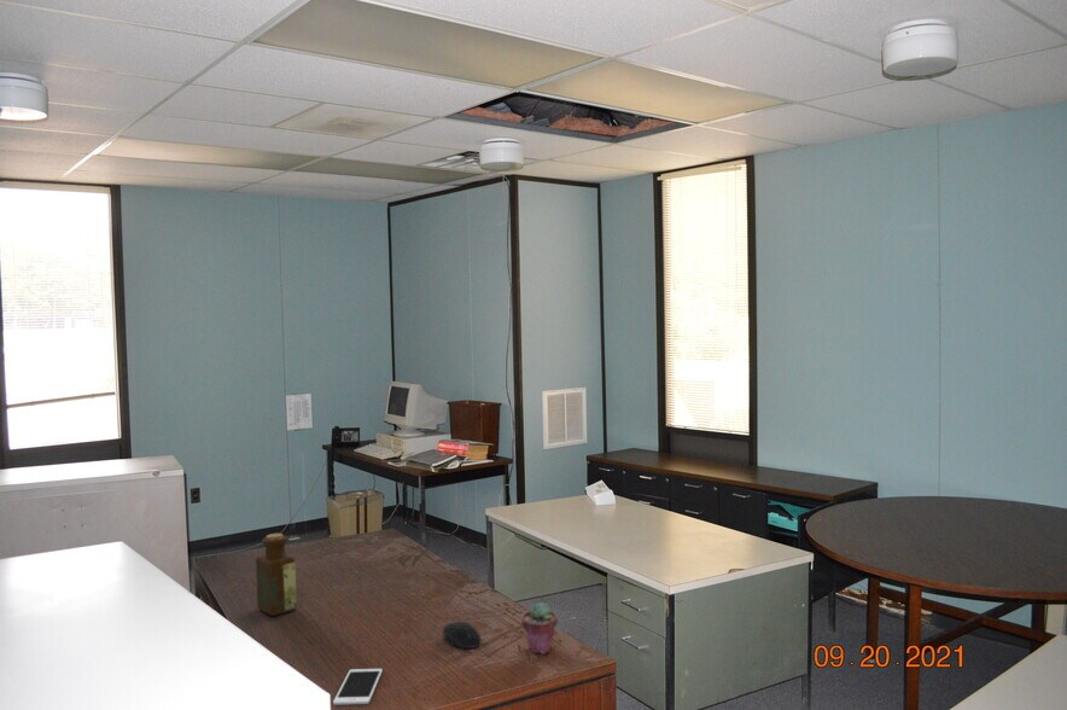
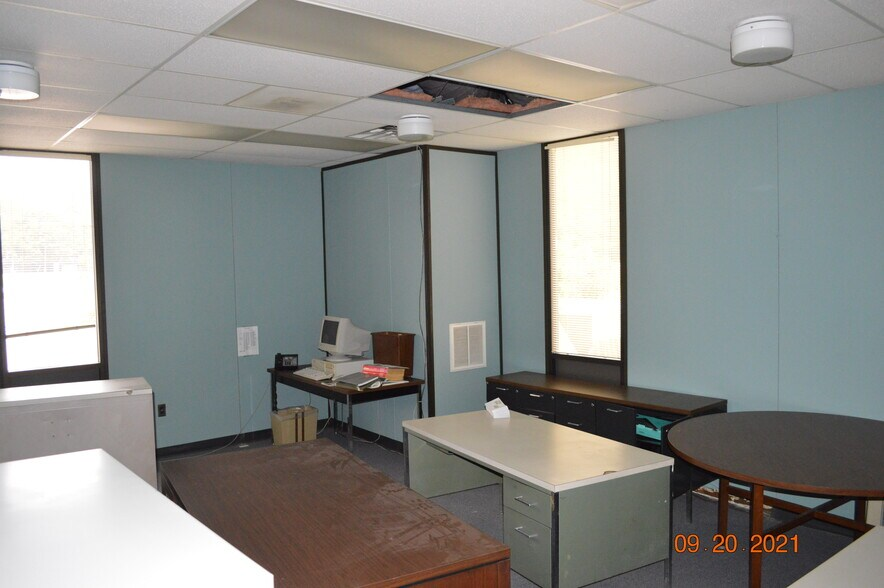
- potted succulent [520,601,559,656]
- computer mouse [442,621,482,650]
- bottle [255,532,298,617]
- cell phone [332,668,384,706]
